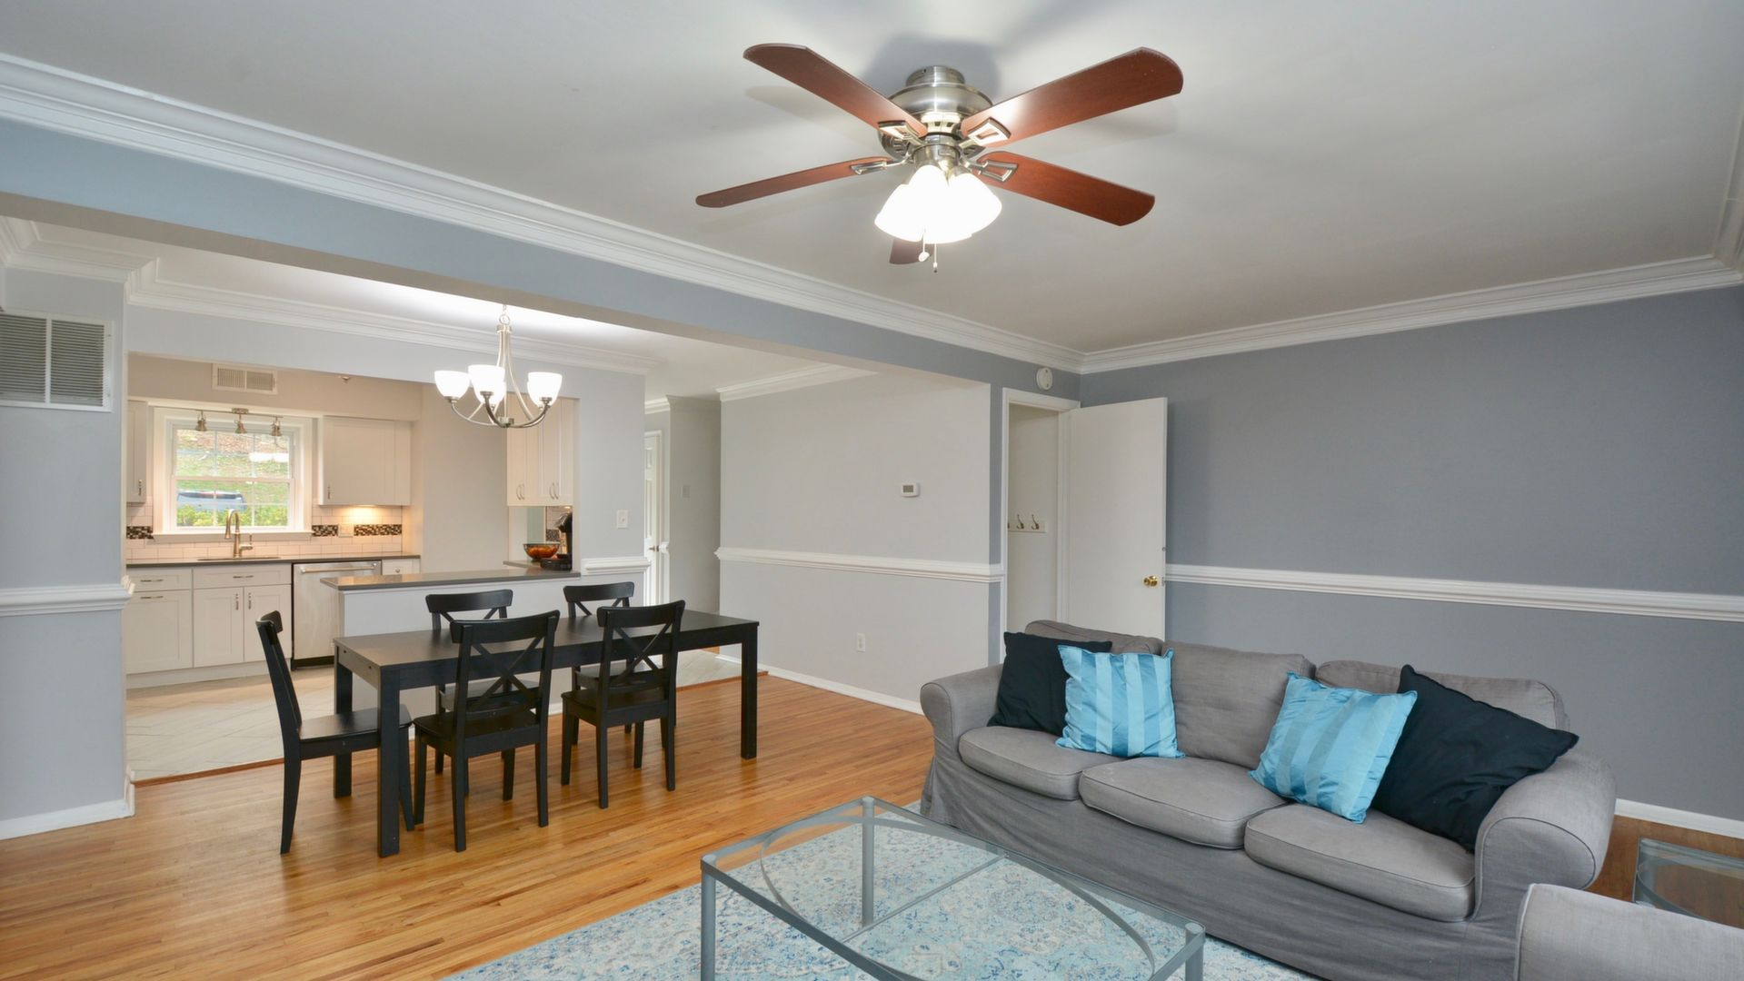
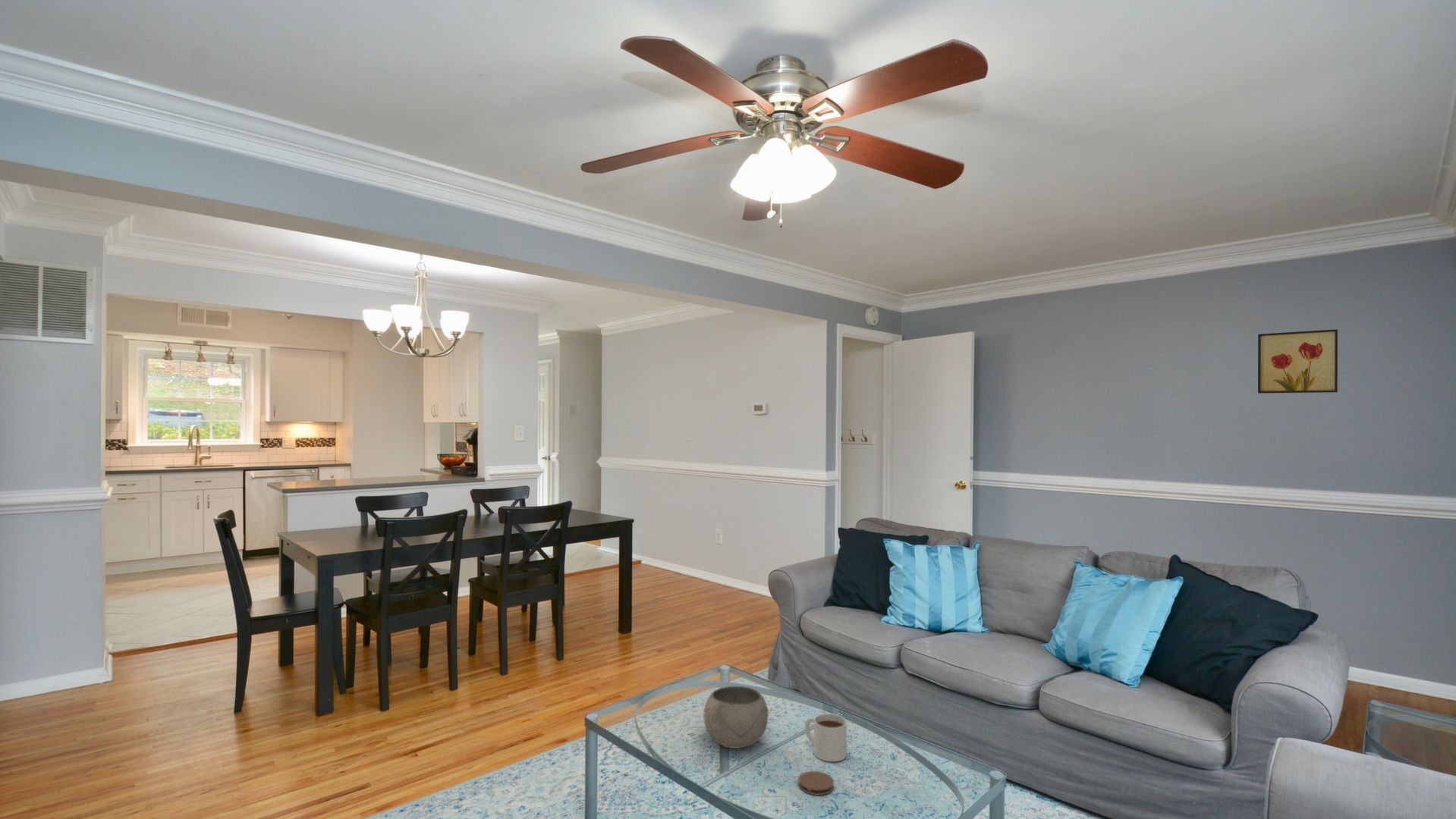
+ coaster [797,770,835,795]
+ bowl [703,686,769,749]
+ wall art [1257,328,1338,394]
+ mug [804,713,847,762]
